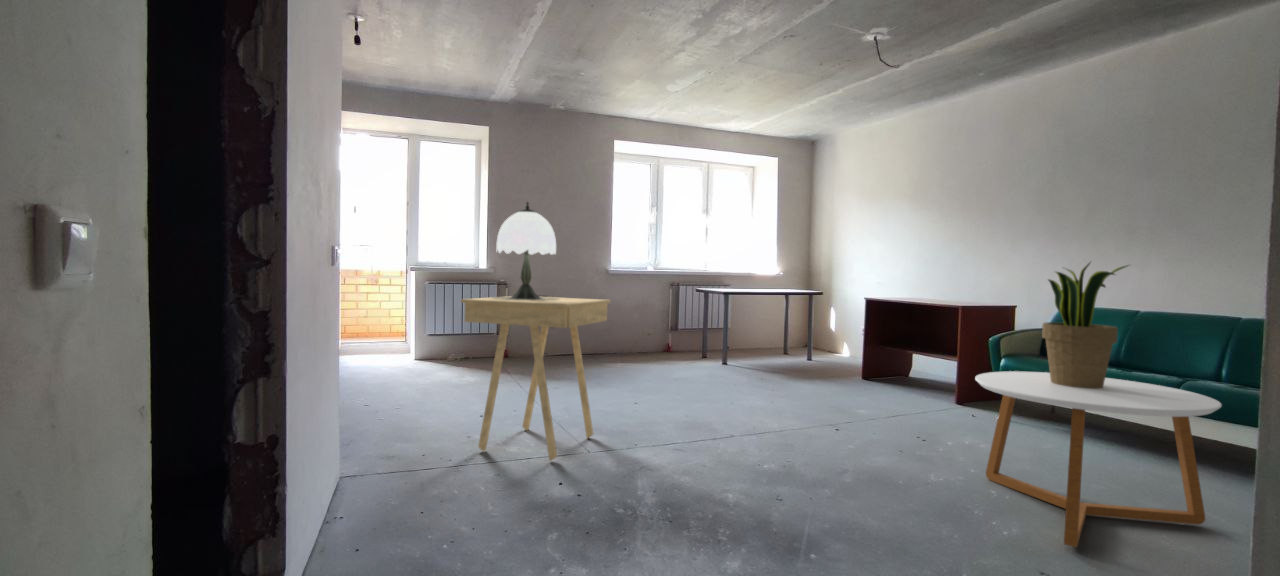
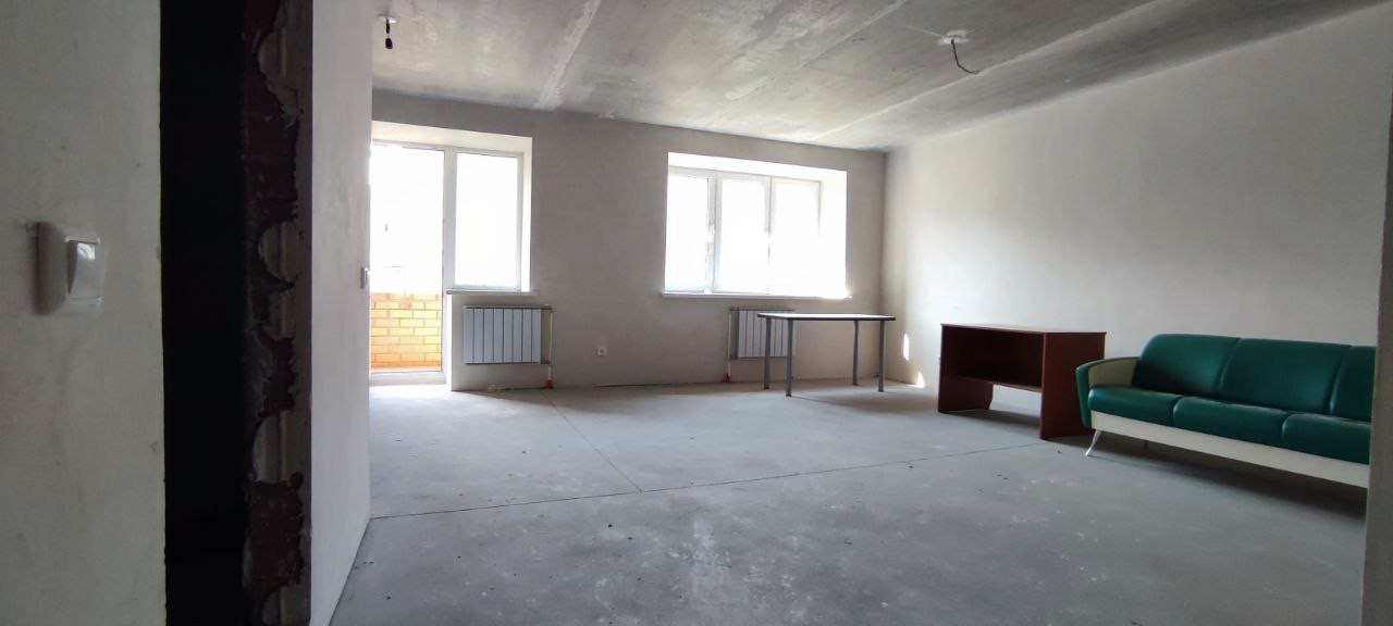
- potted plant [1041,261,1133,389]
- coffee table [974,370,1223,549]
- table lamp [490,201,559,300]
- side table [460,295,612,462]
